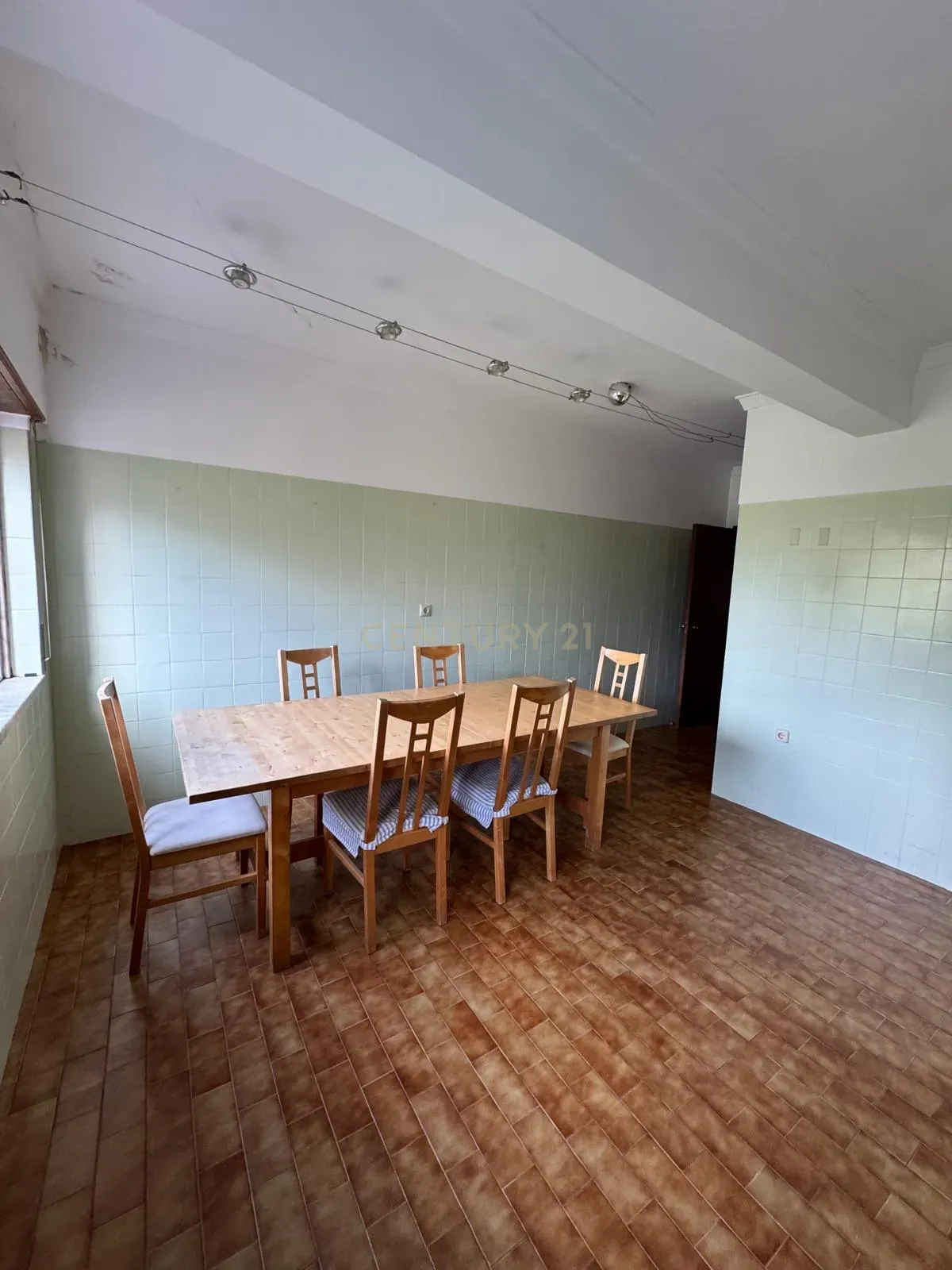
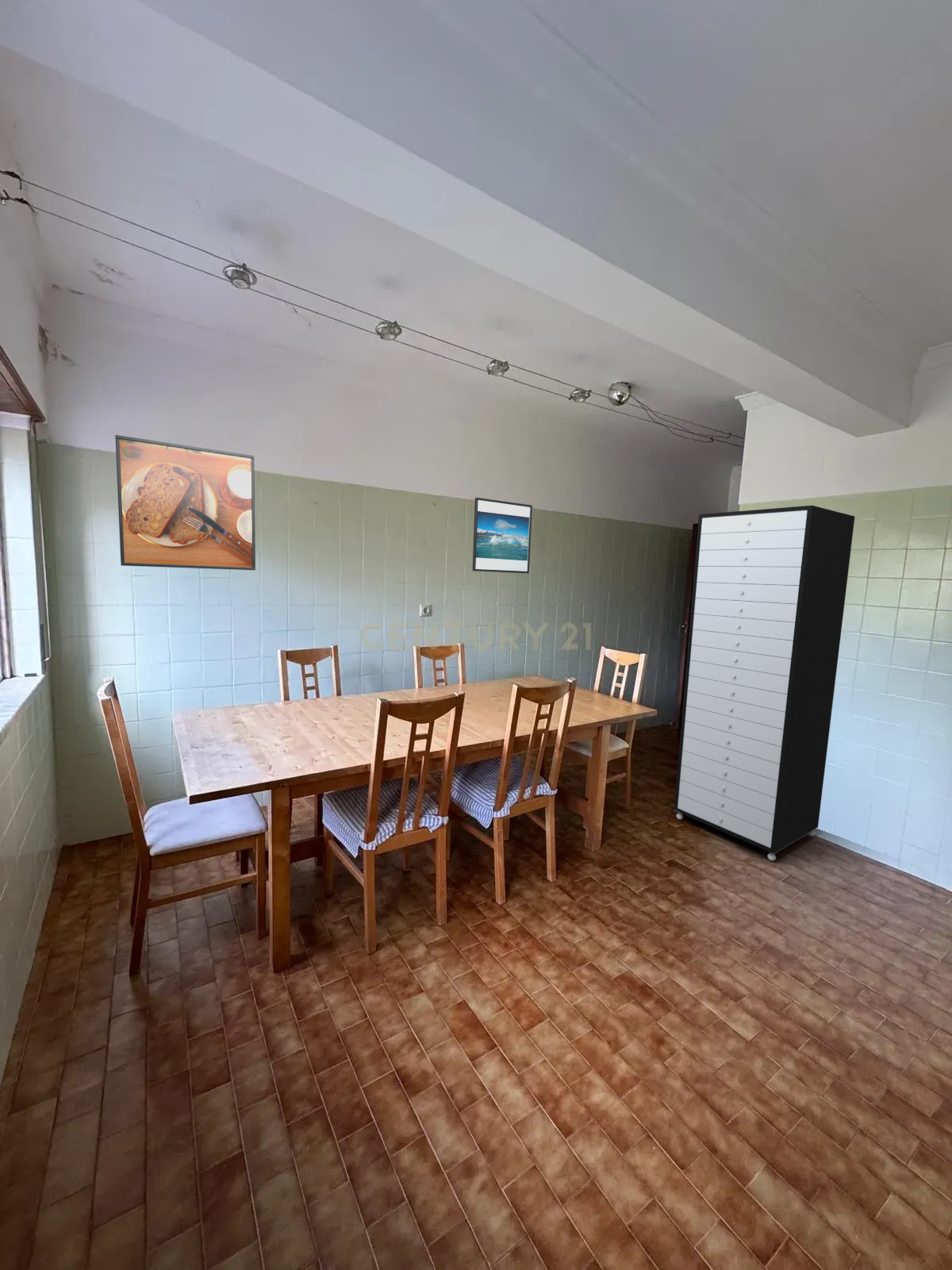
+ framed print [472,497,533,574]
+ storage cabinet [674,505,856,861]
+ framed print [114,434,256,571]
